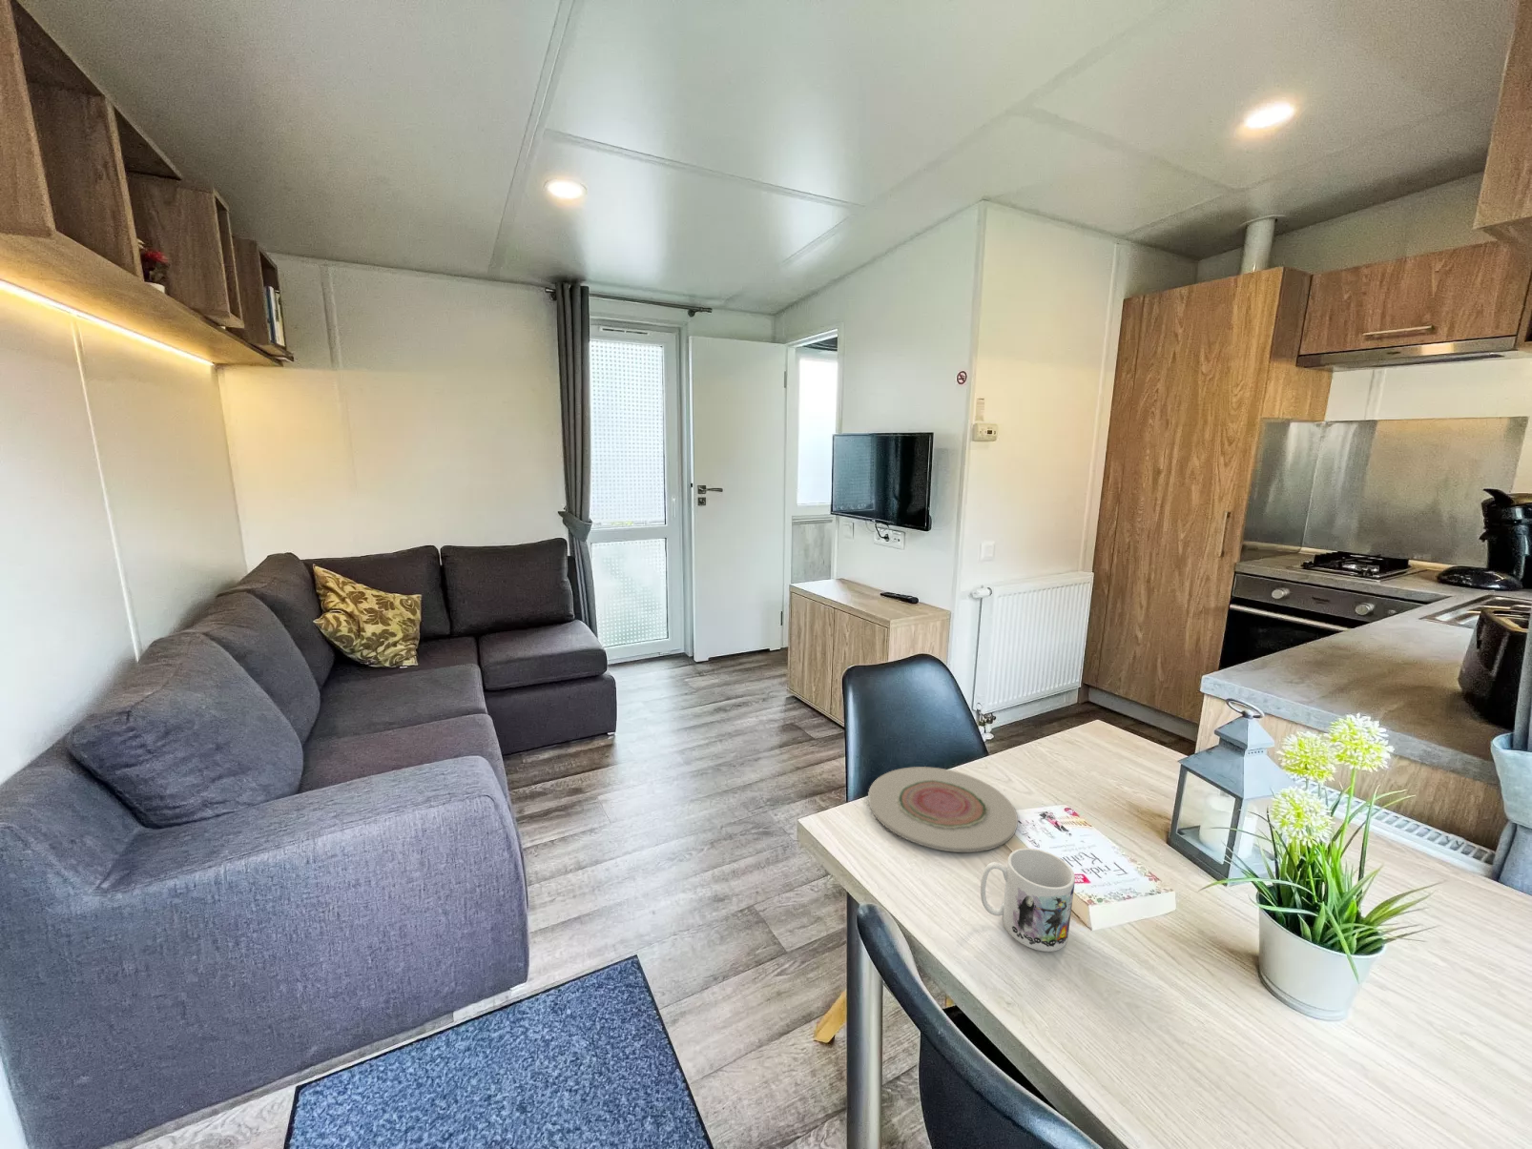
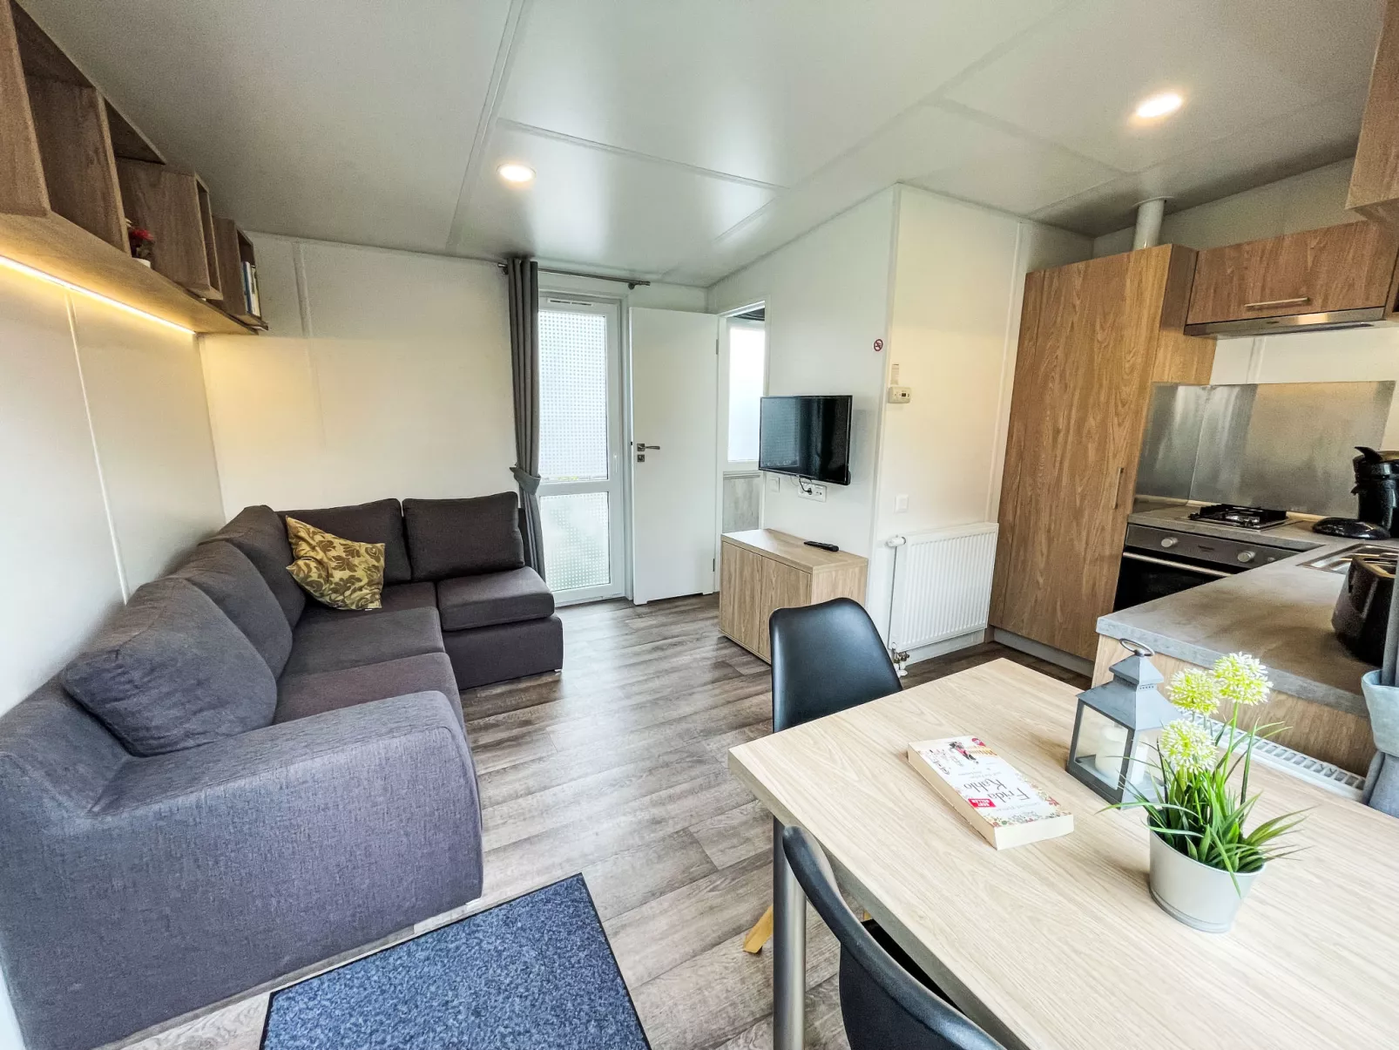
- plate [867,765,1019,853]
- mug [979,847,1076,952]
